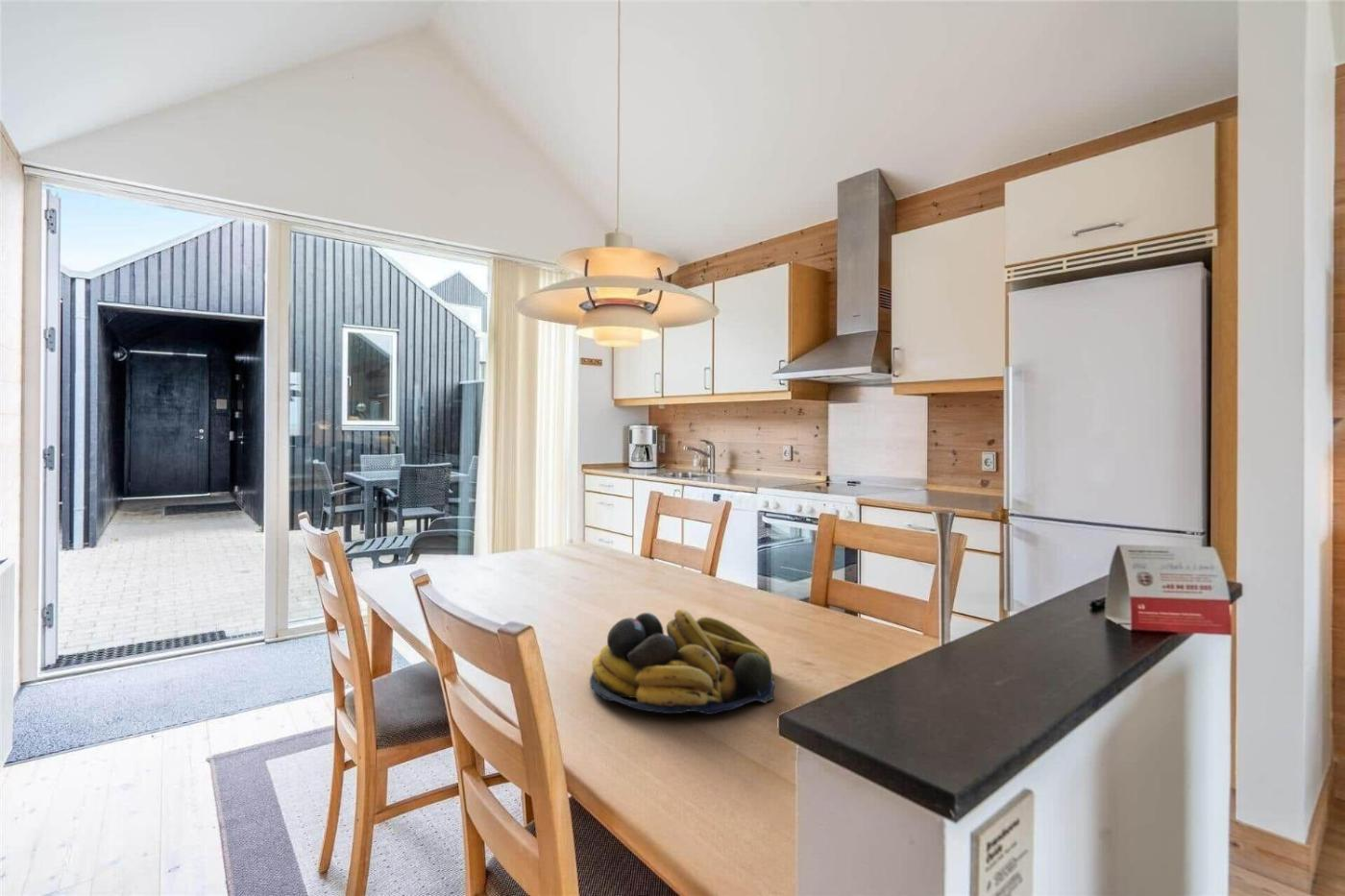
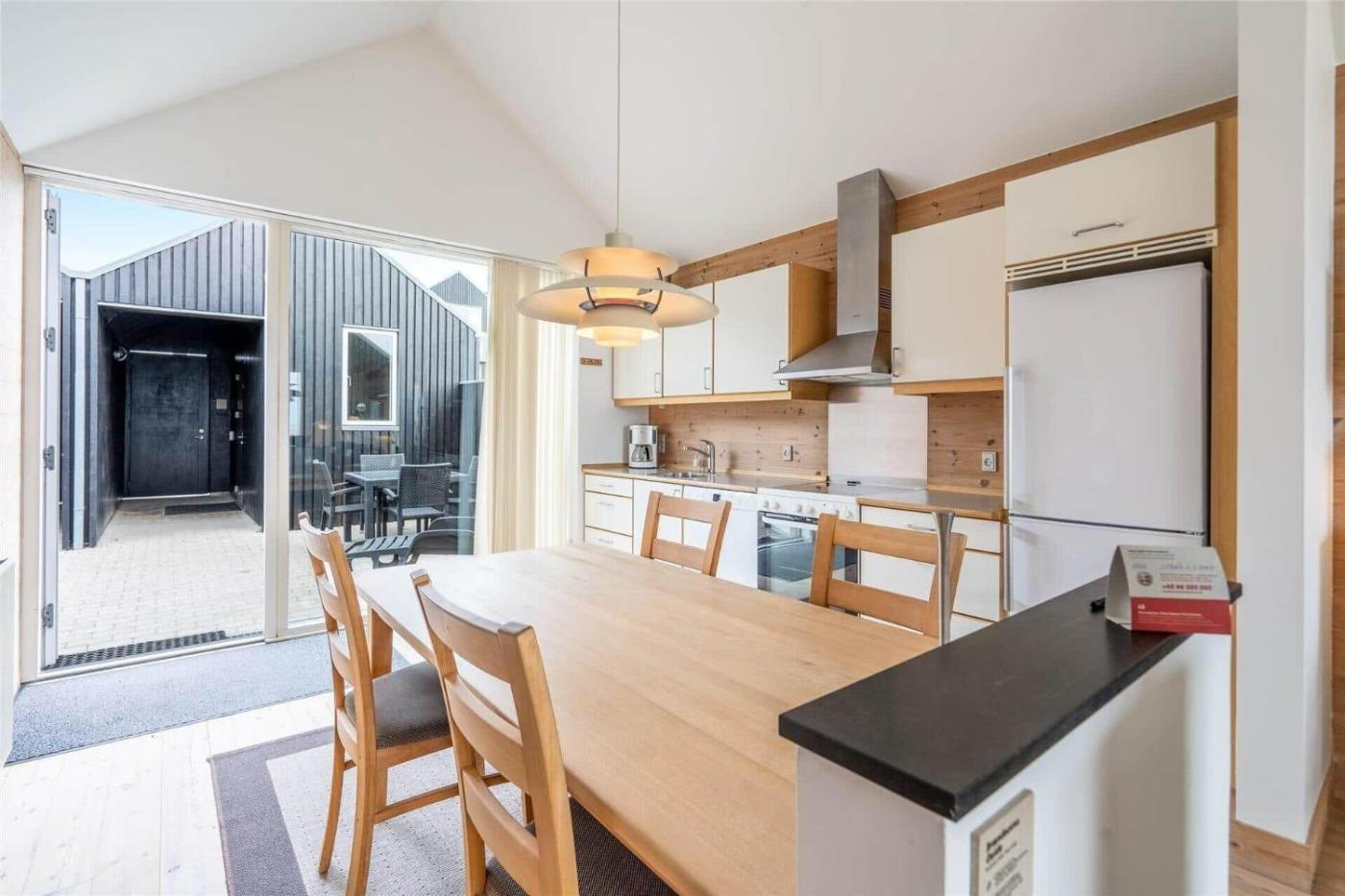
- fruit bowl [589,608,776,715]
